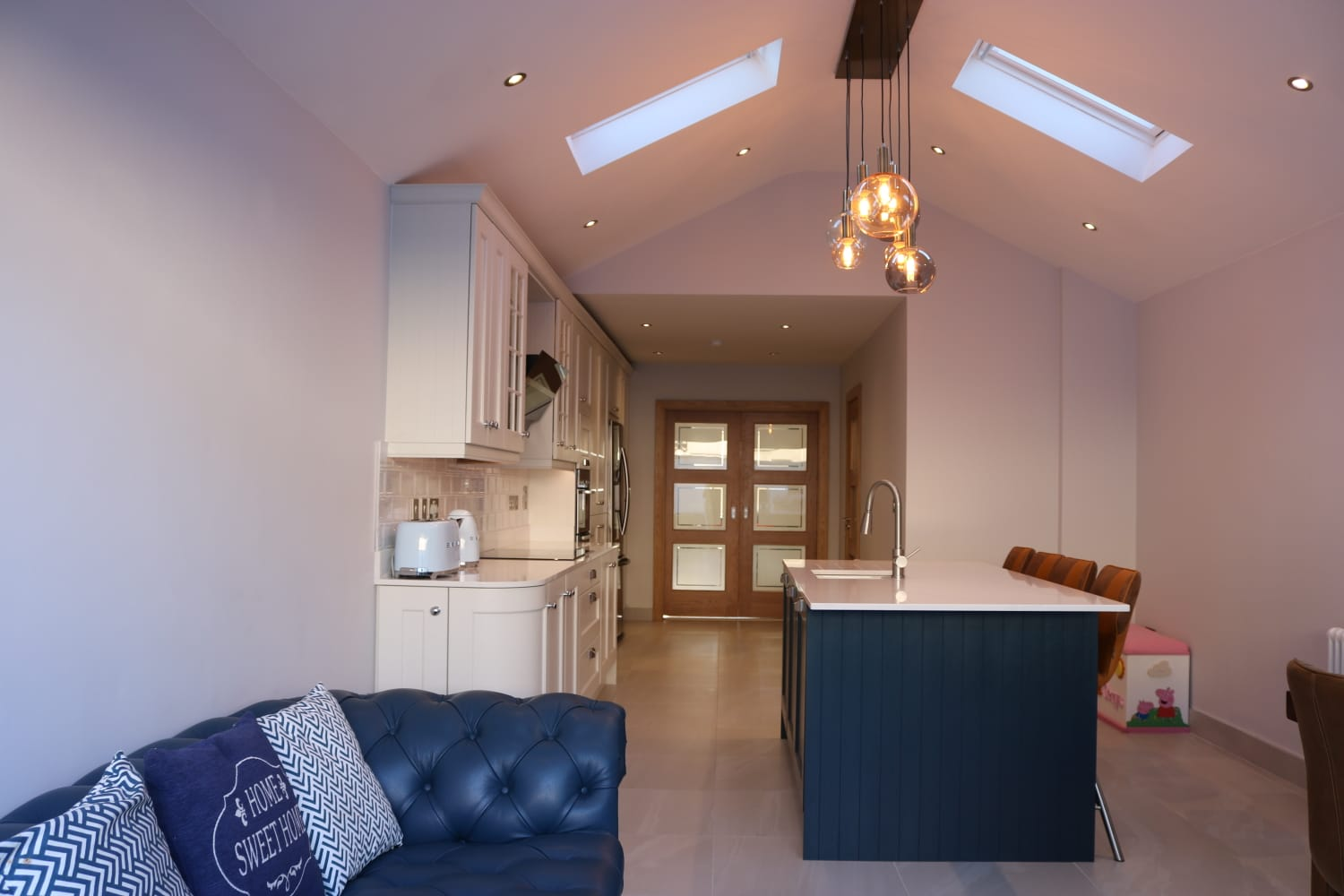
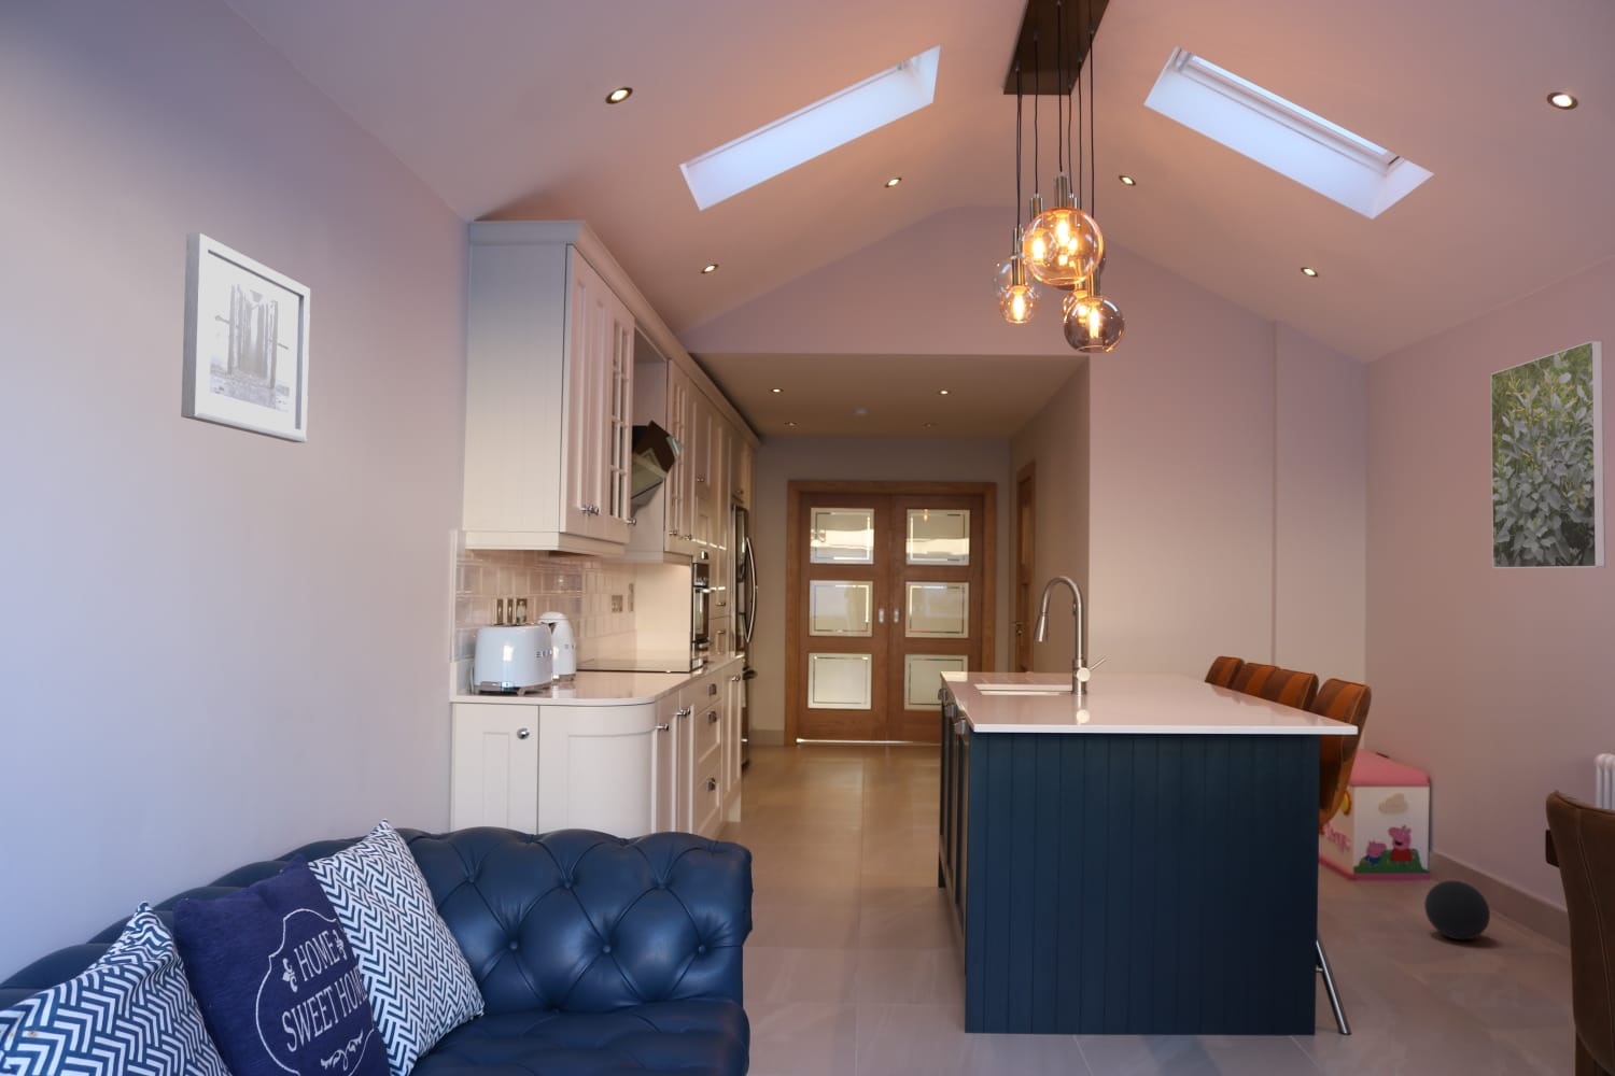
+ wall art [180,233,311,443]
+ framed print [1490,339,1607,569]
+ ball [1424,879,1491,940]
